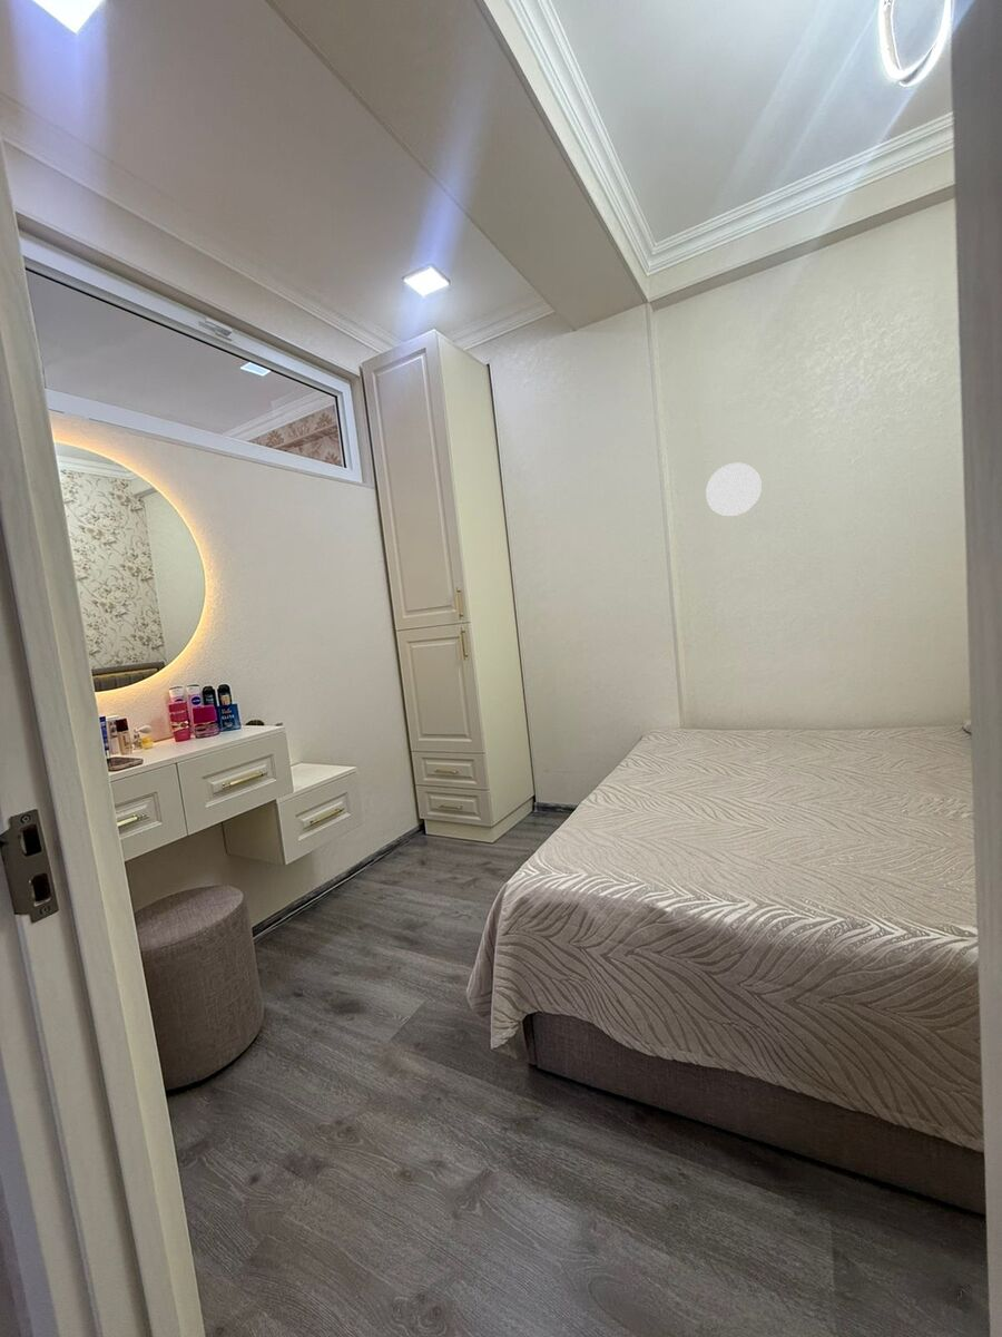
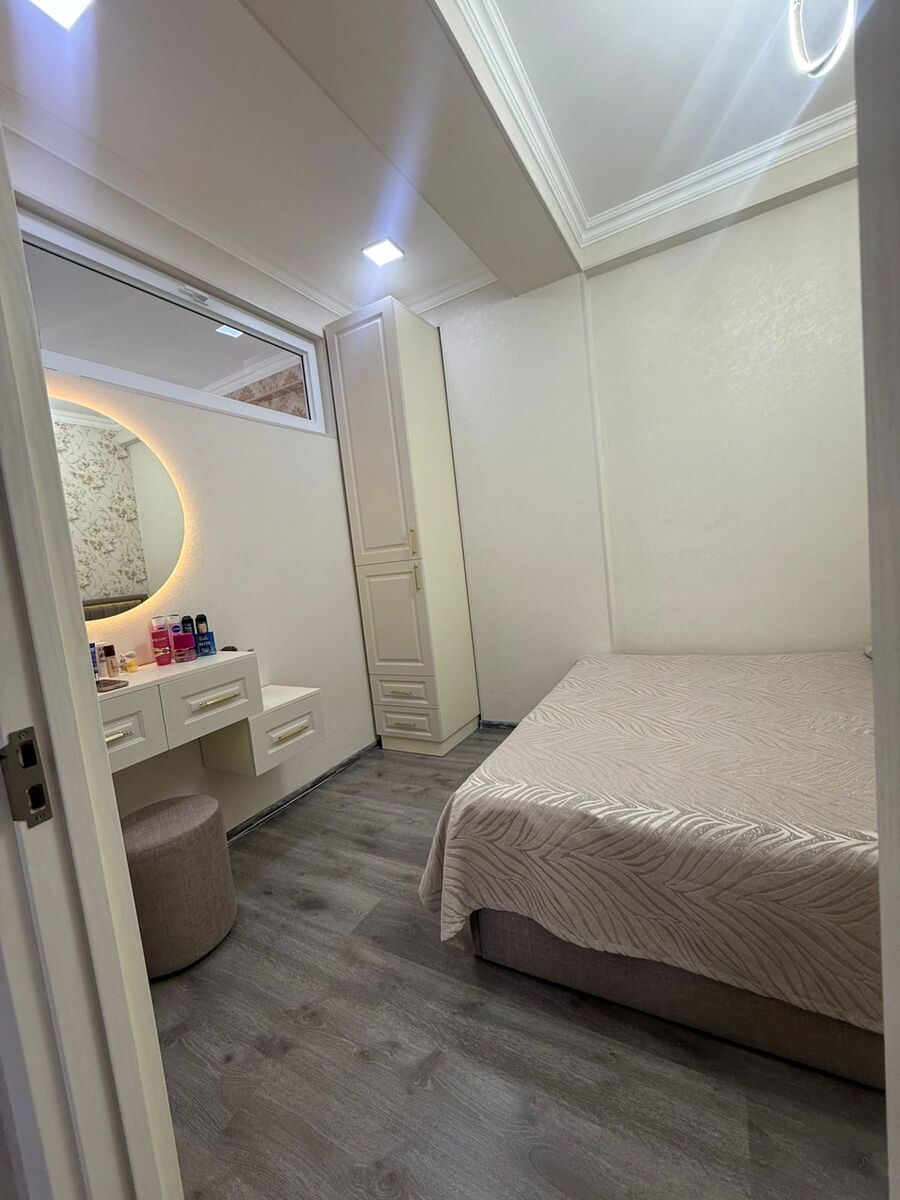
- decorative plate [705,462,763,517]
